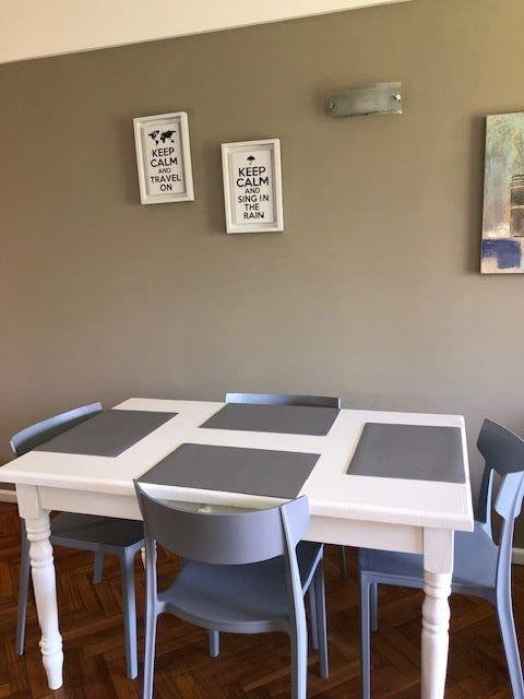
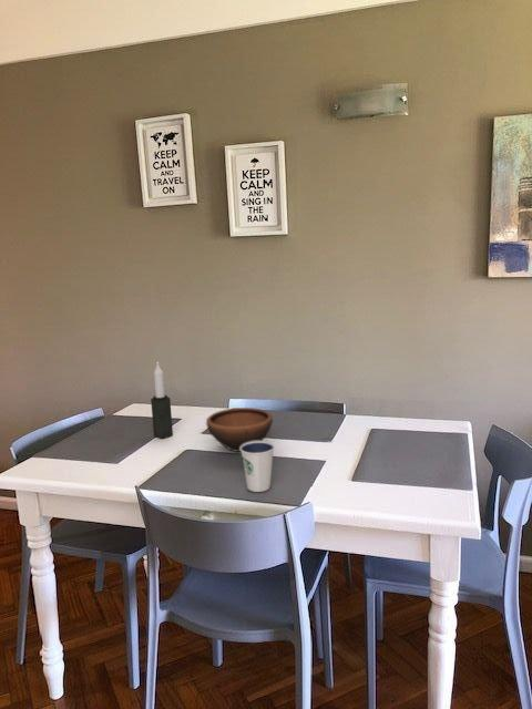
+ bowl [205,407,274,453]
+ candle [150,361,174,440]
+ dixie cup [241,440,275,493]
